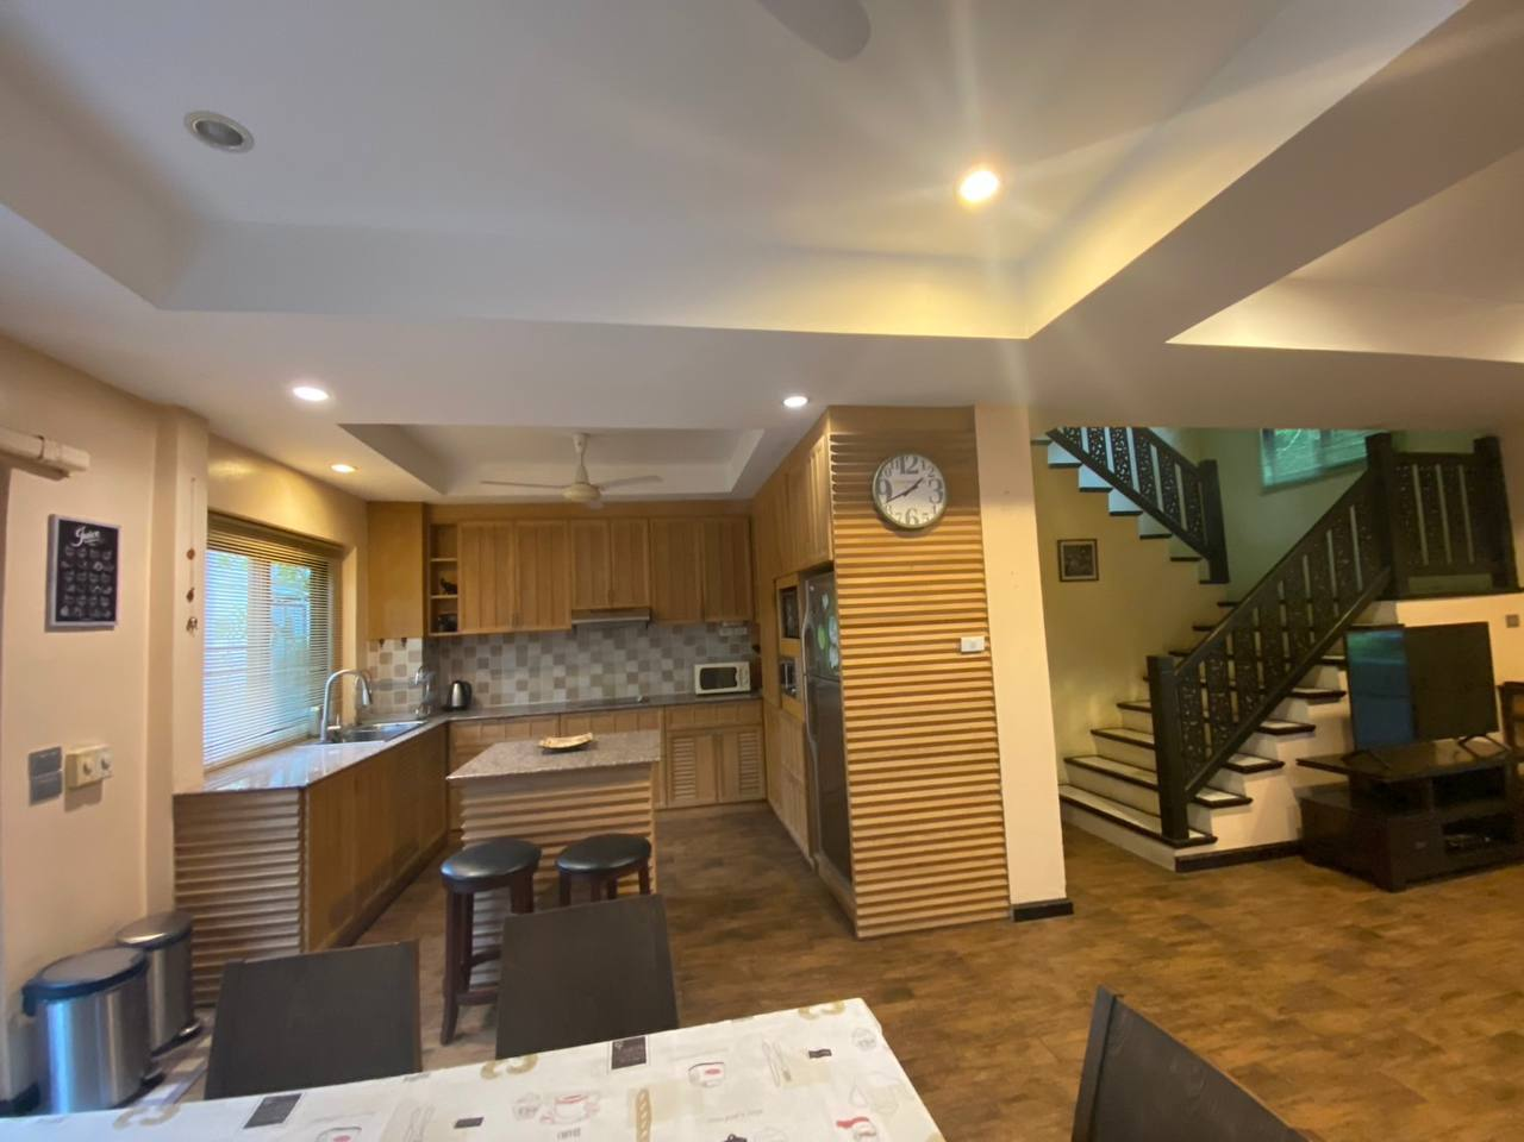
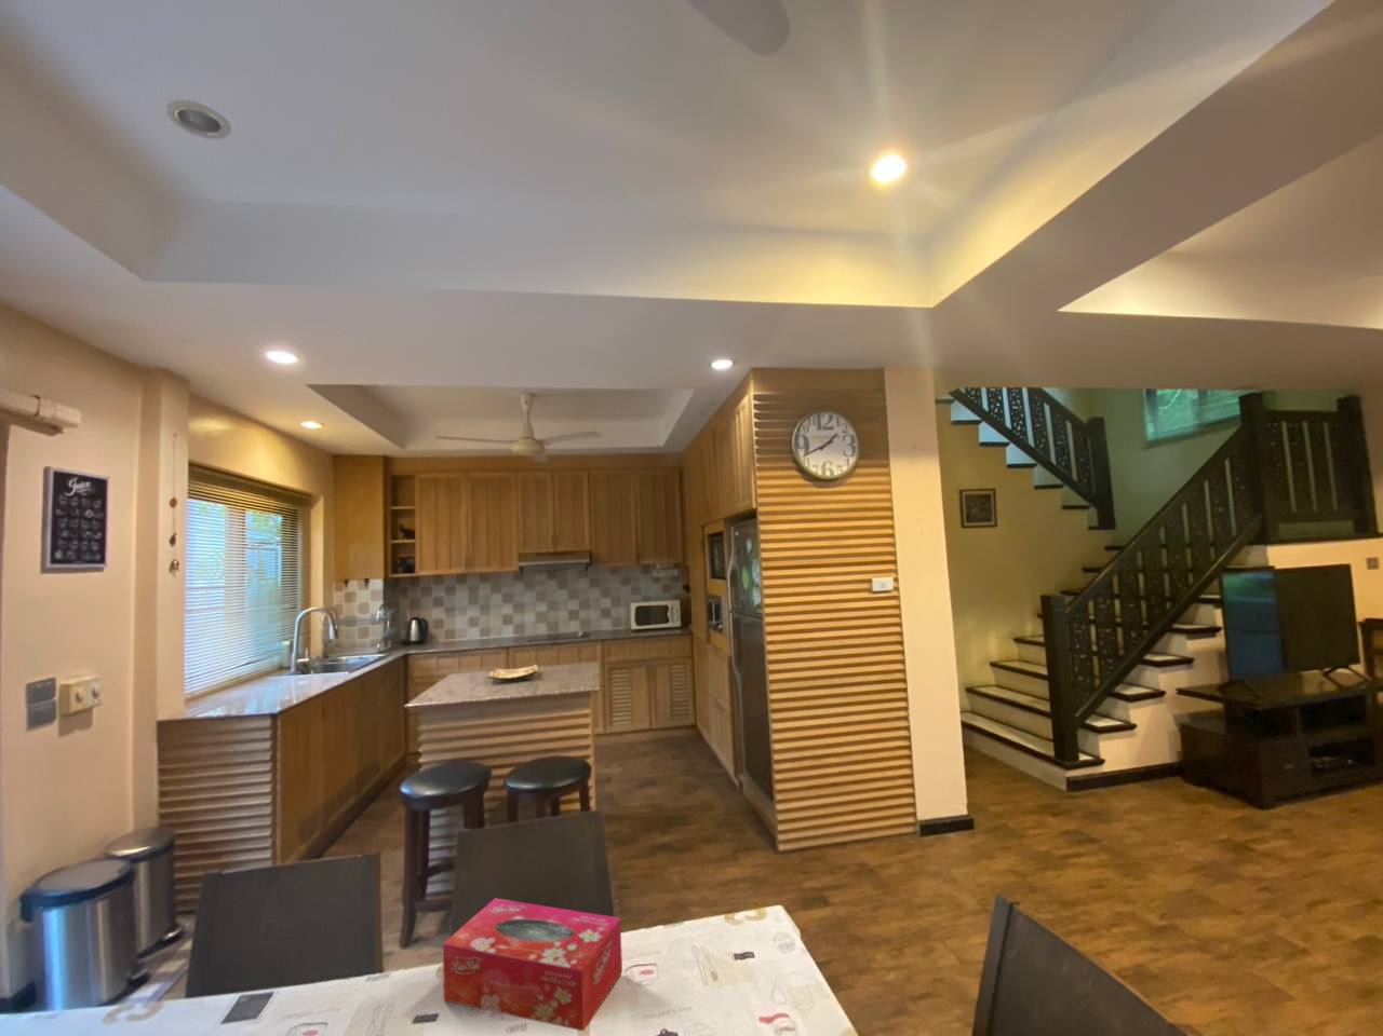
+ tissue box [442,898,623,1033]
